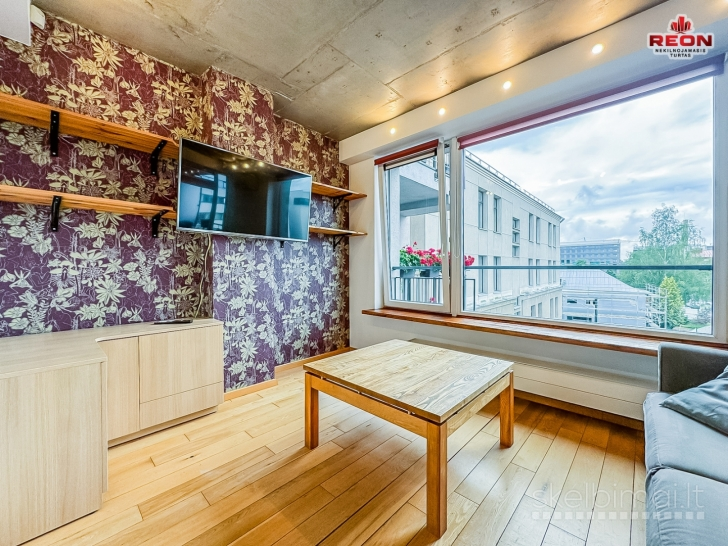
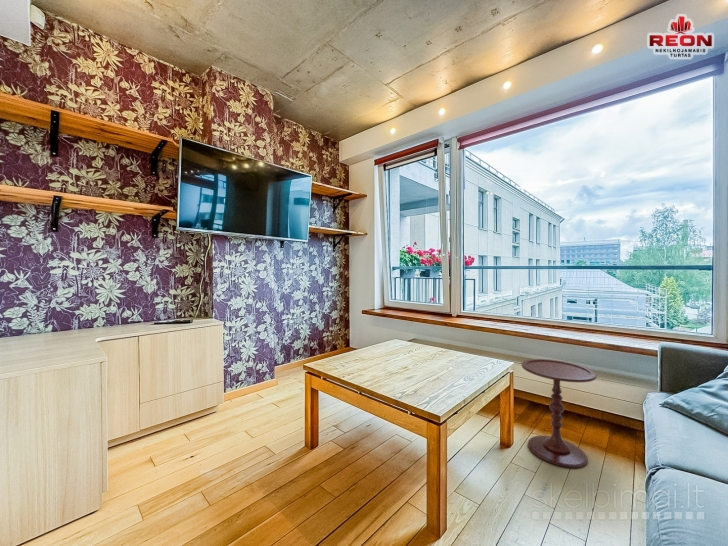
+ side table [520,358,598,469]
